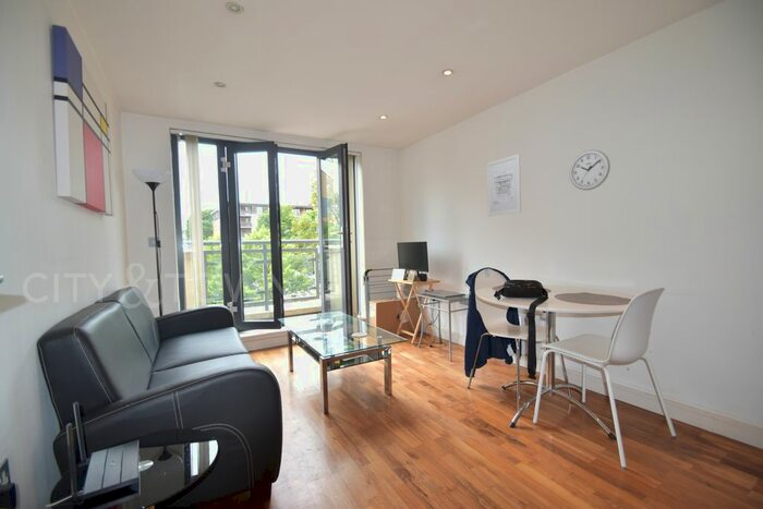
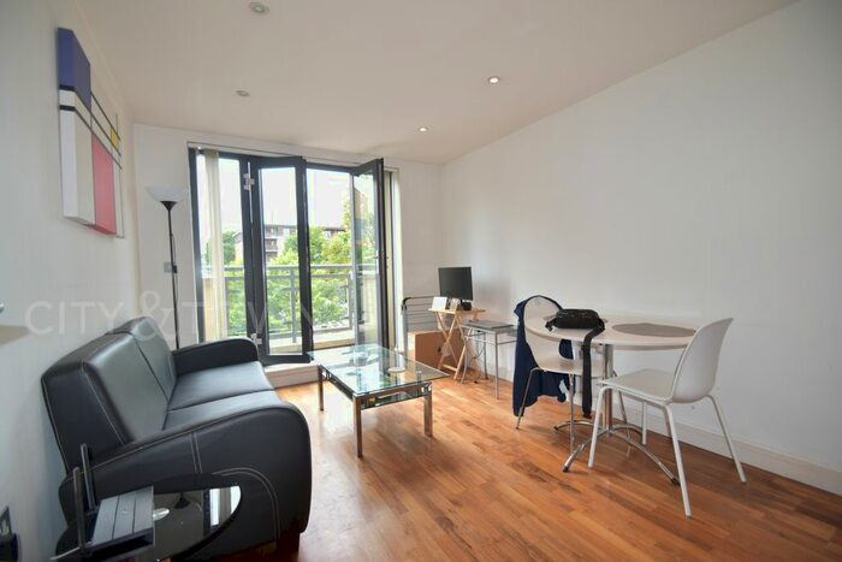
- wall art [486,153,522,217]
- wall clock [569,149,611,191]
